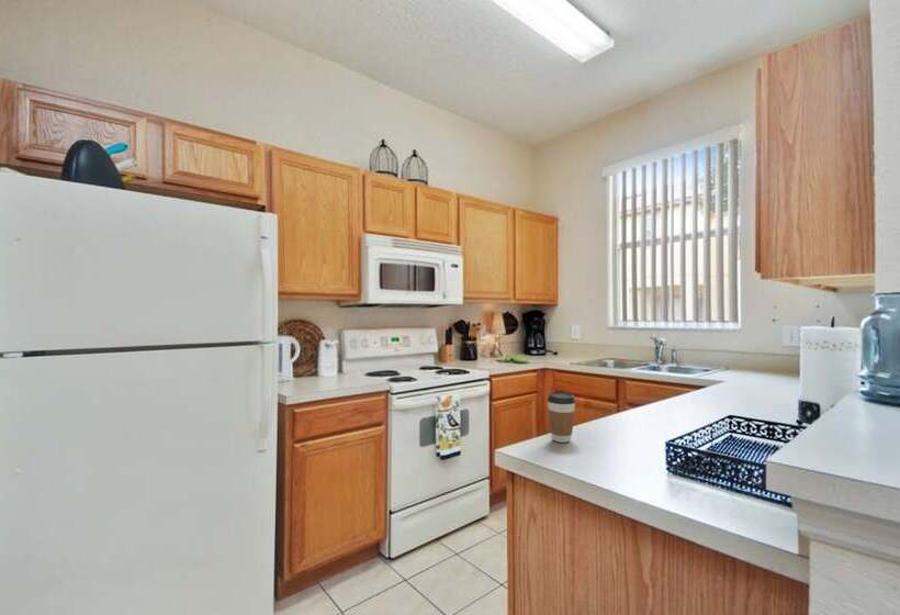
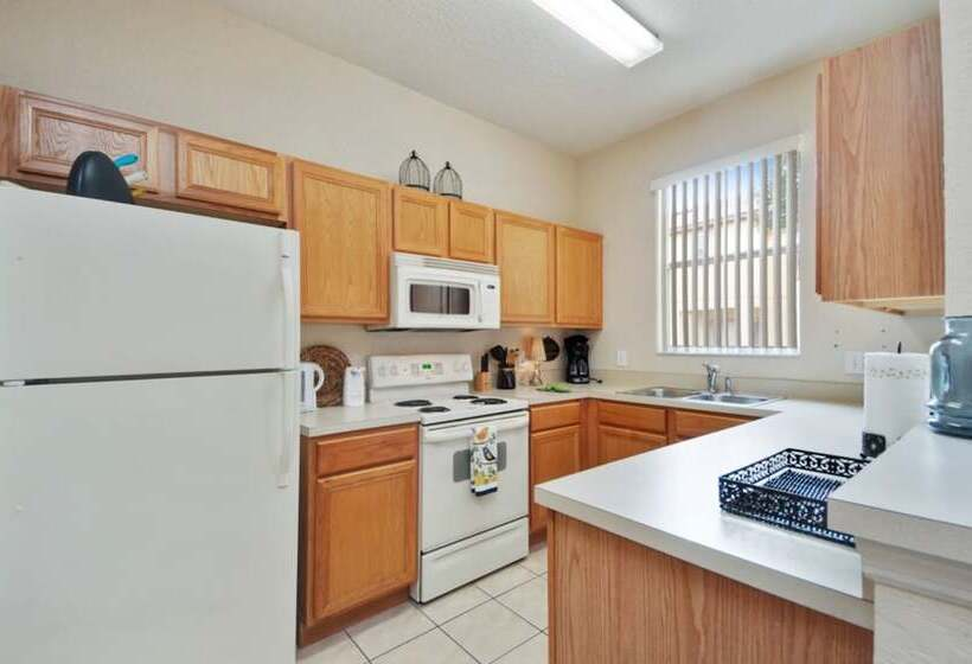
- coffee cup [547,391,576,444]
